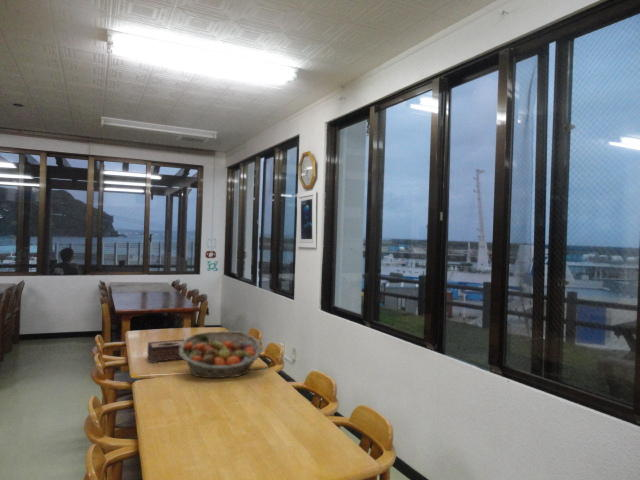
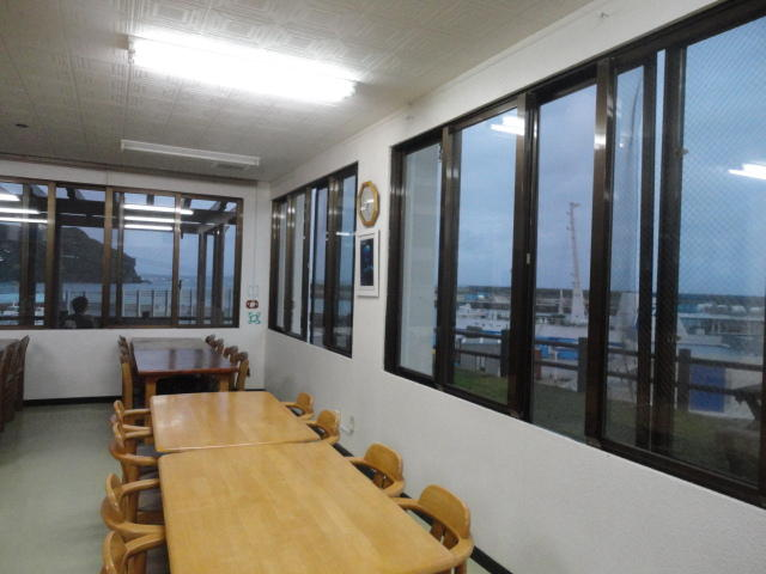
- fruit basket [179,330,263,379]
- tissue box [146,338,185,364]
